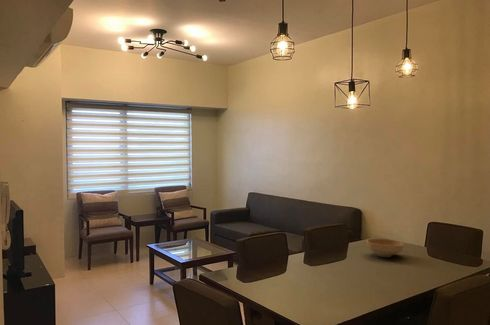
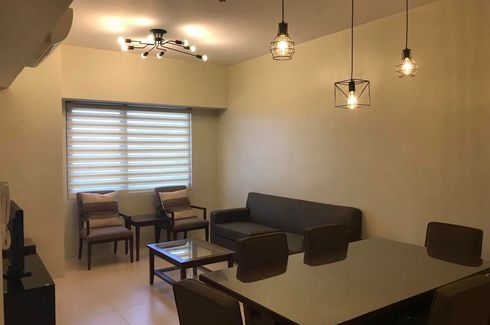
- bowl [365,237,405,258]
